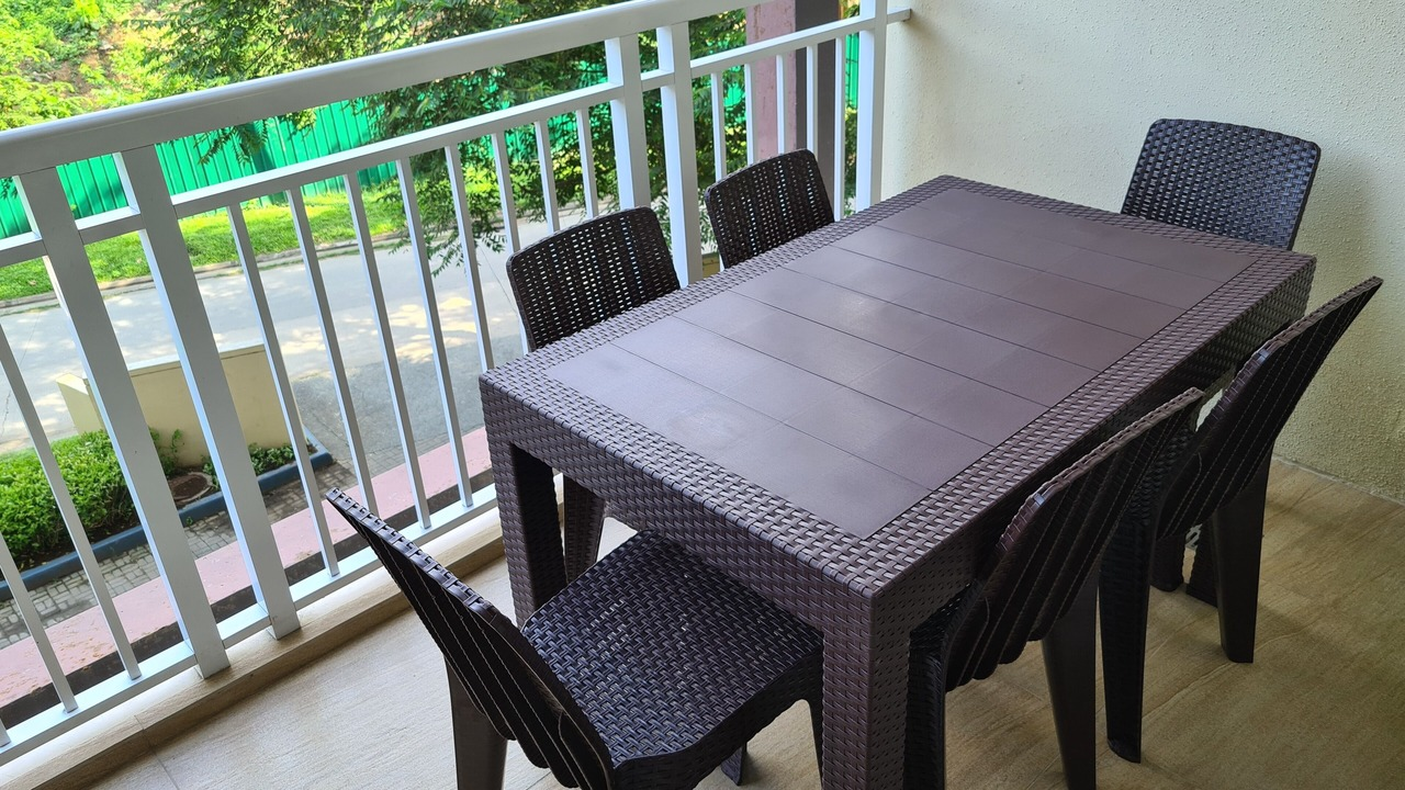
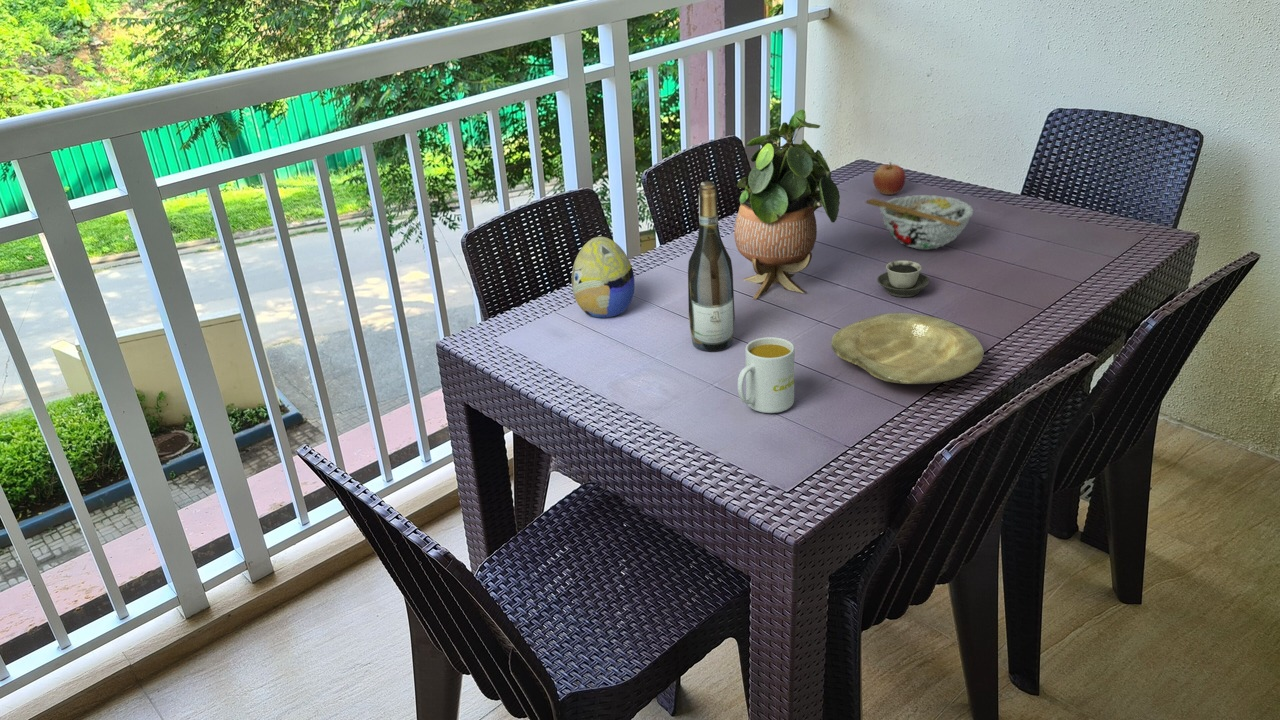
+ cup [876,260,930,298]
+ mug [737,336,796,414]
+ potted plant [733,108,841,300]
+ wine bottle [687,180,736,352]
+ decorative egg [571,236,636,318]
+ apple [872,161,906,196]
+ bowl [865,194,974,250]
+ plate [830,312,985,385]
